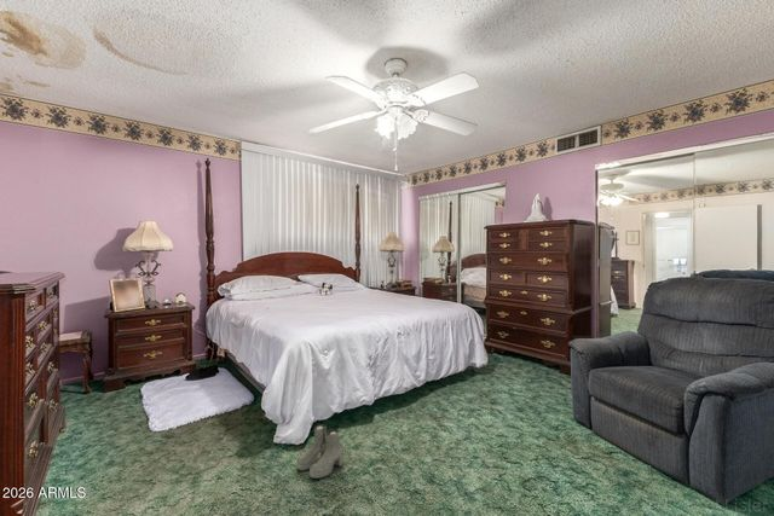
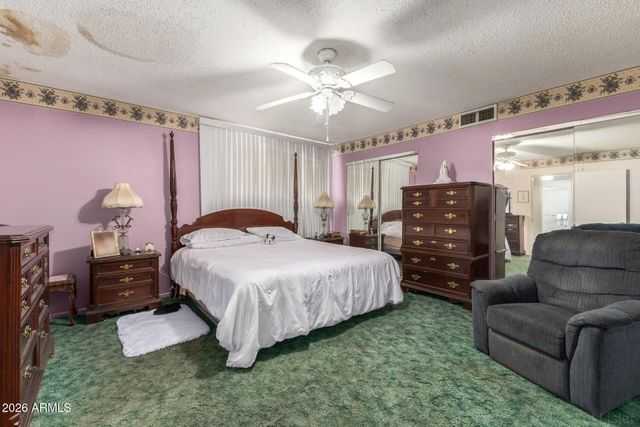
- boots [295,423,345,480]
